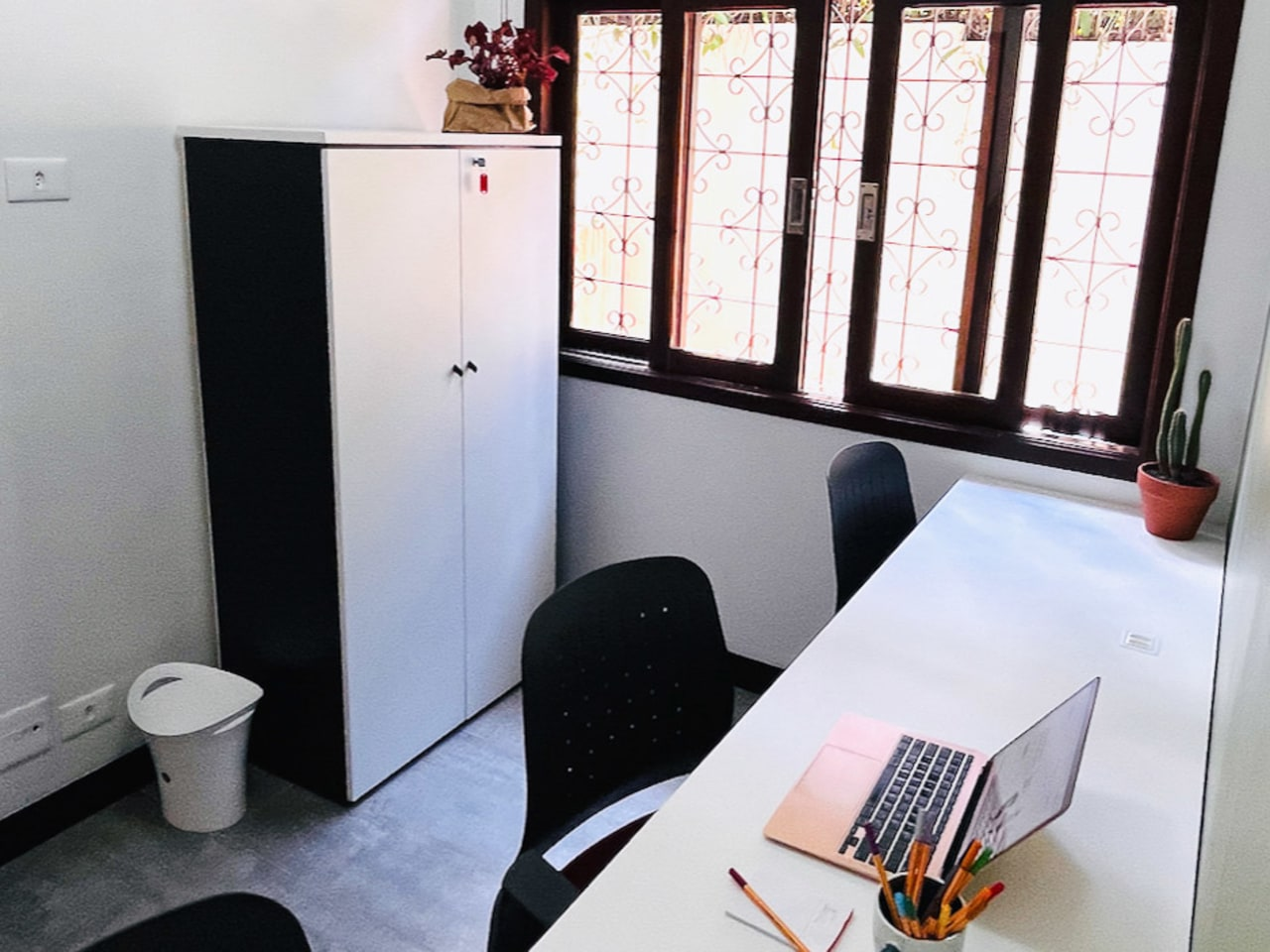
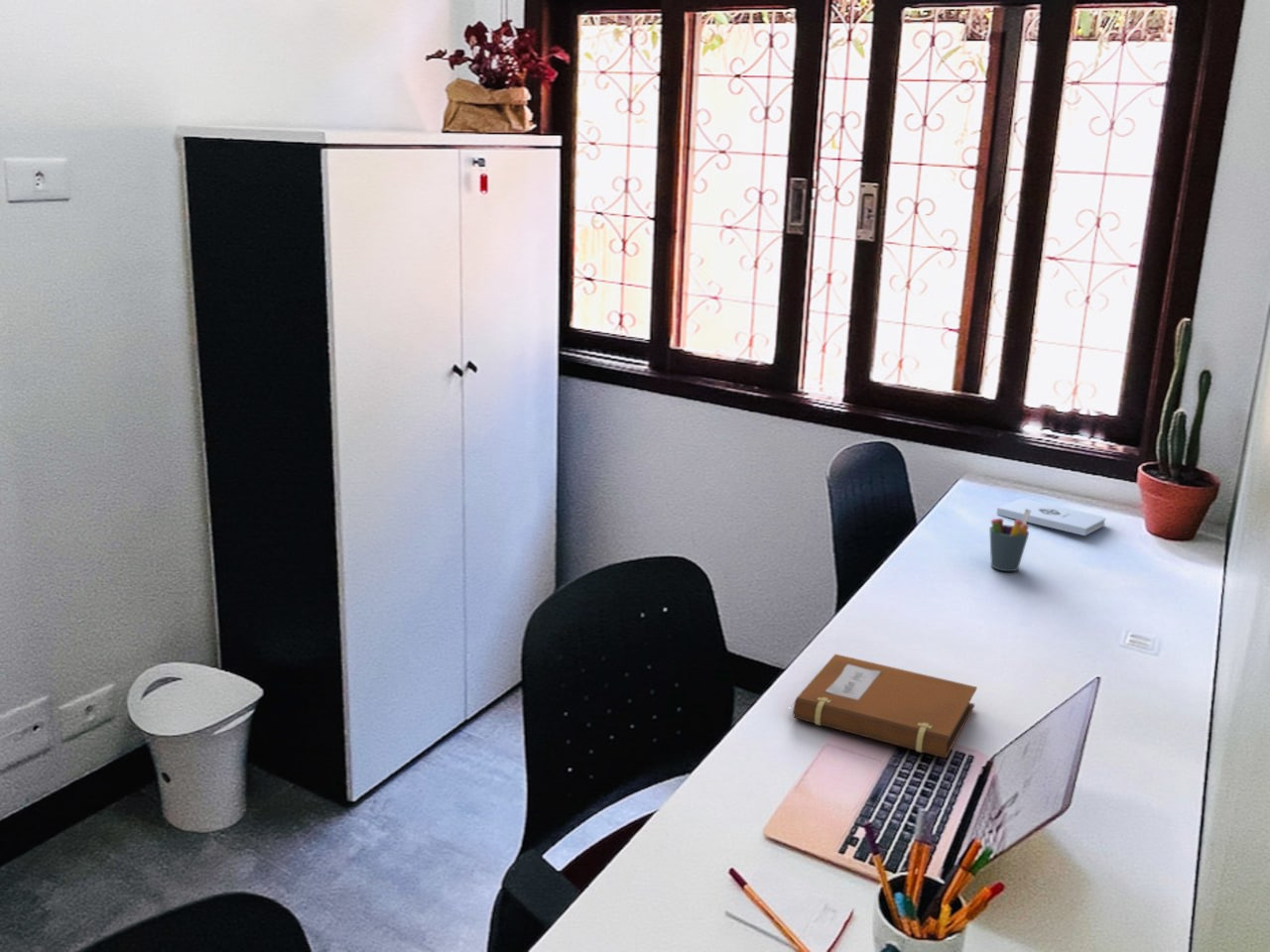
+ notepad [995,498,1107,536]
+ notebook [791,654,978,759]
+ pen holder [988,509,1031,572]
